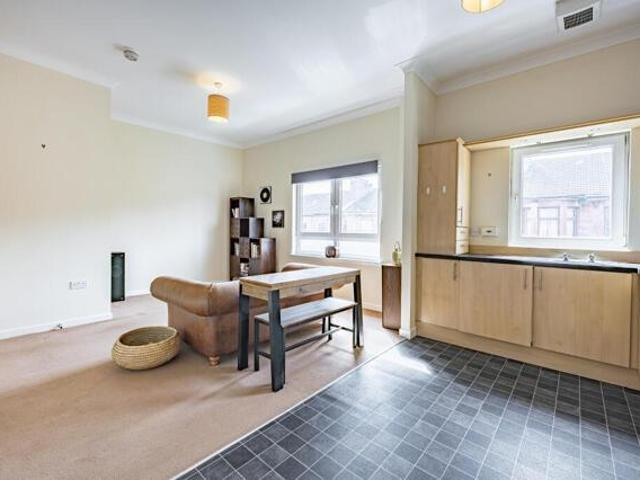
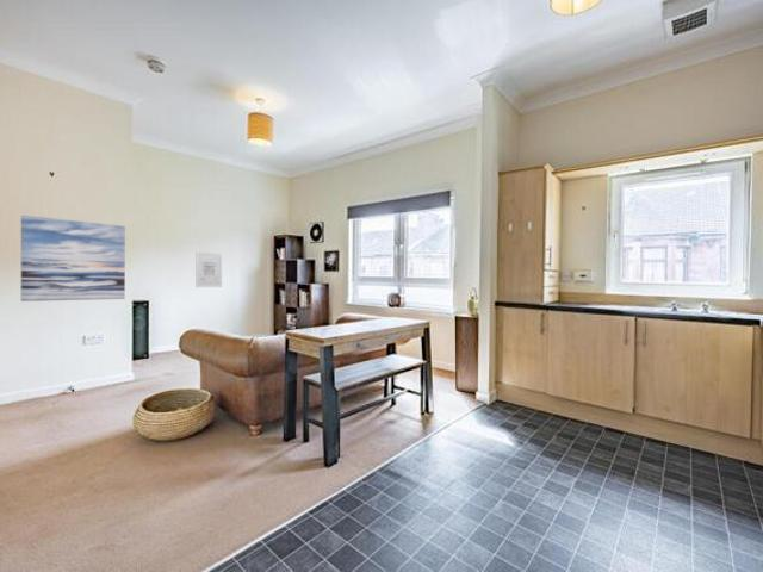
+ wall art [20,214,126,303]
+ wall art [194,250,223,288]
